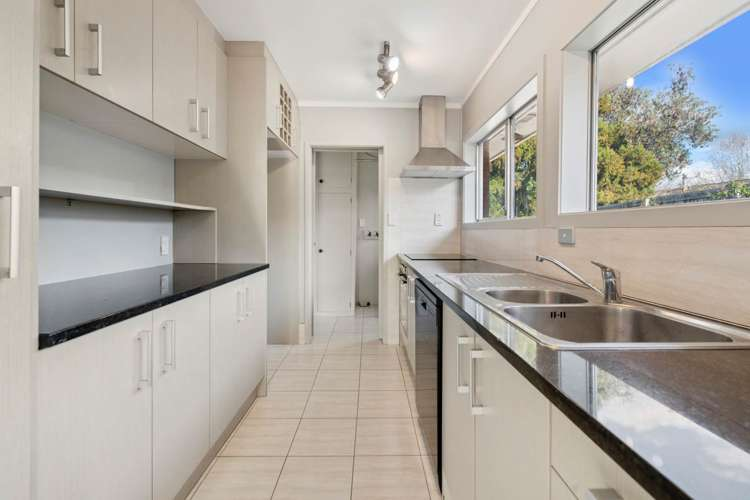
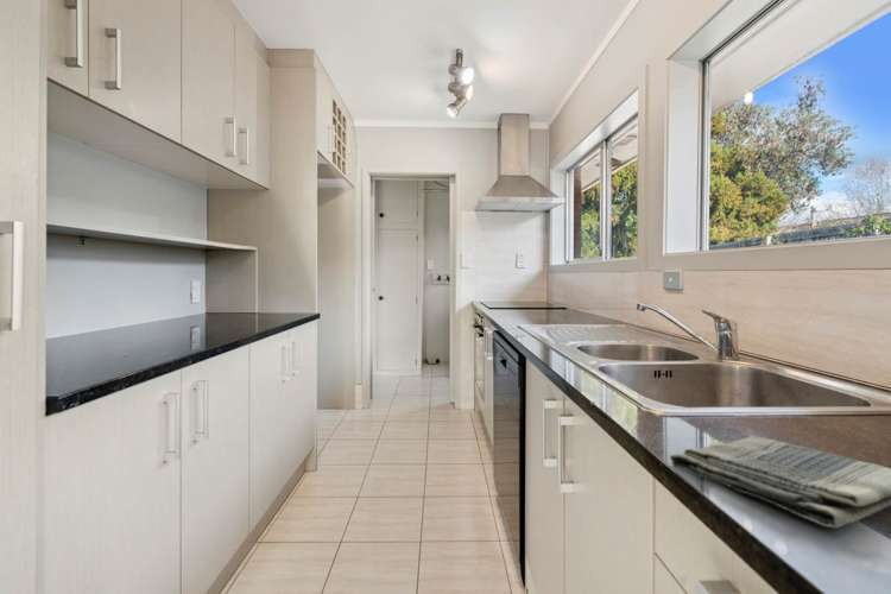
+ dish towel [669,434,891,529]
